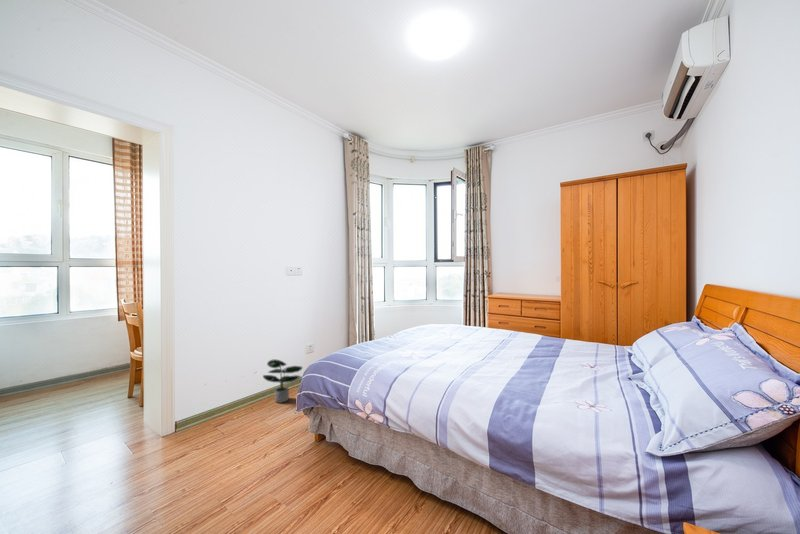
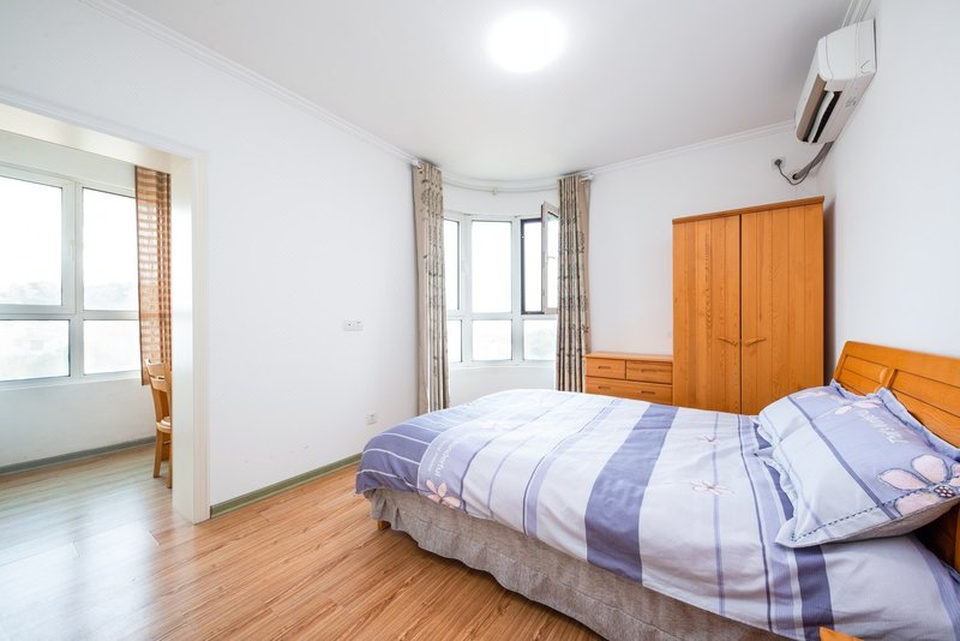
- potted plant [262,358,303,404]
